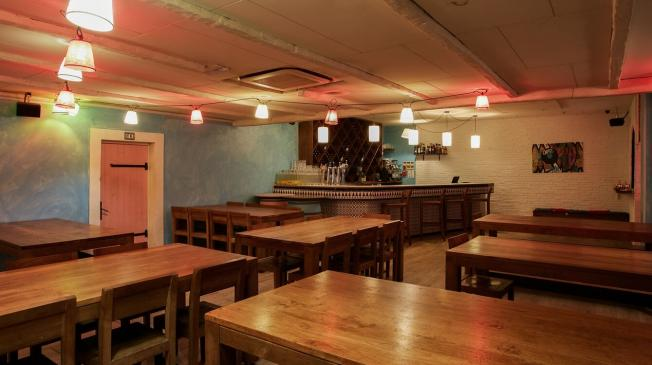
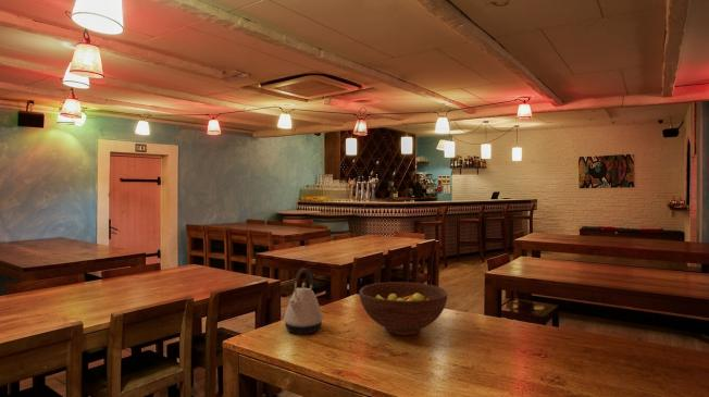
+ fruit bowl [359,281,448,336]
+ kettle [283,266,324,335]
